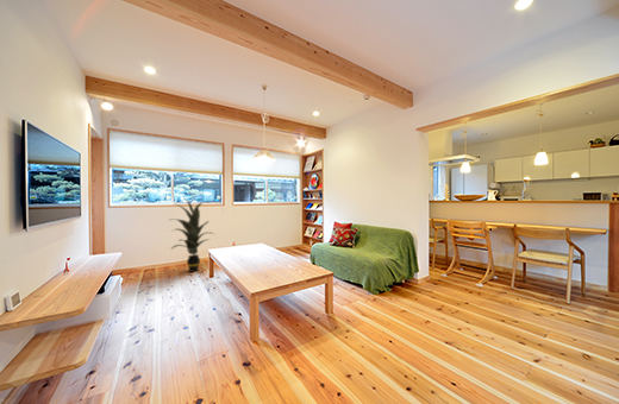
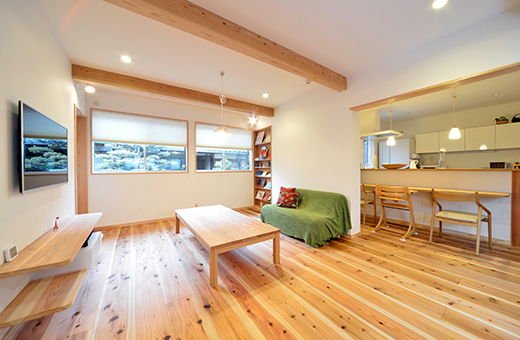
- indoor plant [169,198,215,273]
